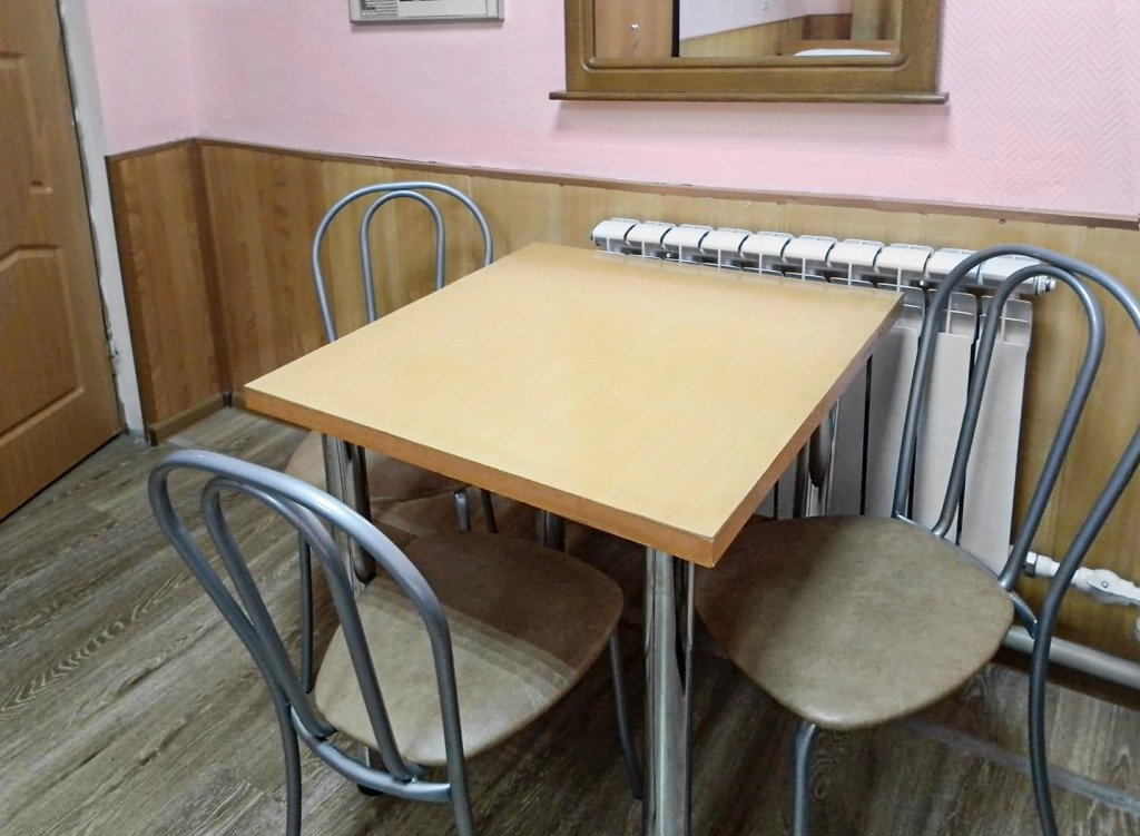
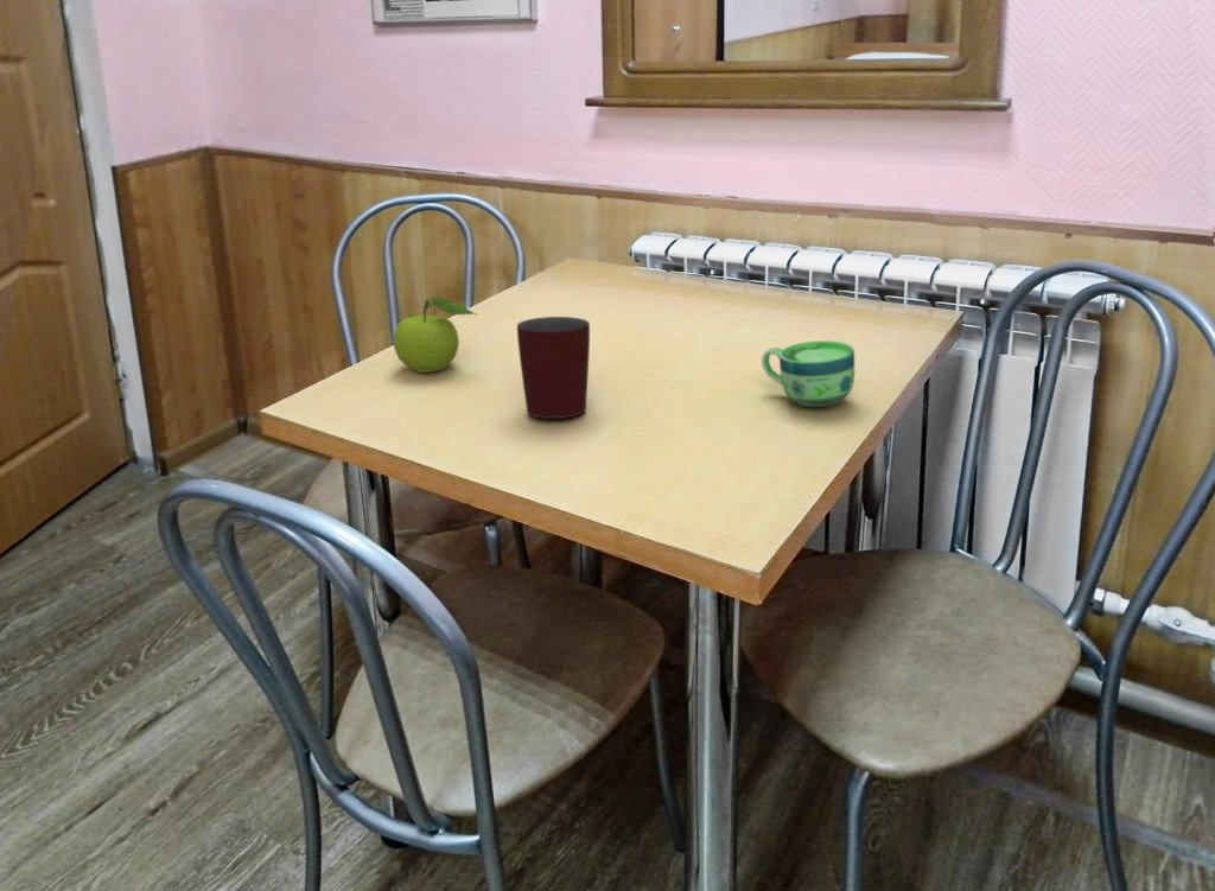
+ fruit [393,297,477,374]
+ mug [516,316,591,420]
+ cup [761,339,855,408]
